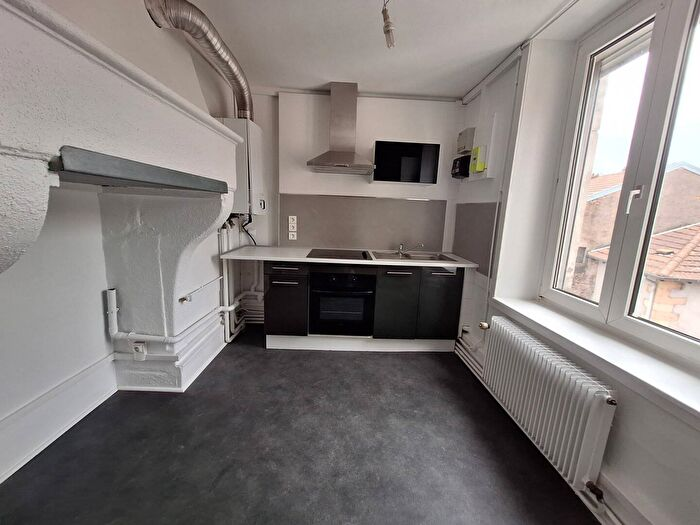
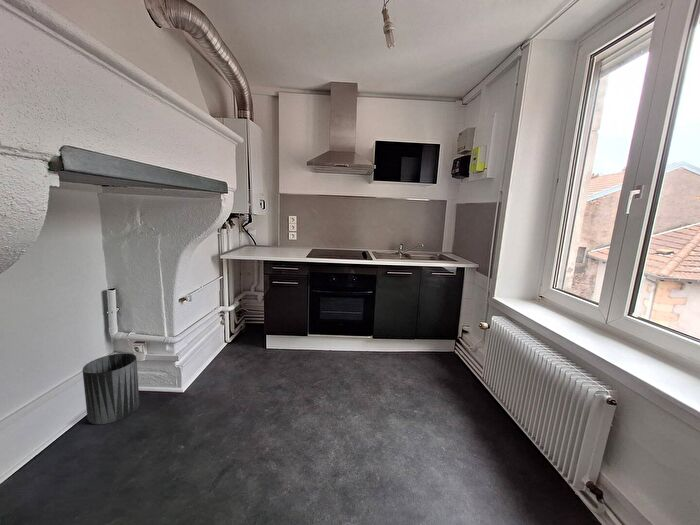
+ trash can [81,352,140,425]
